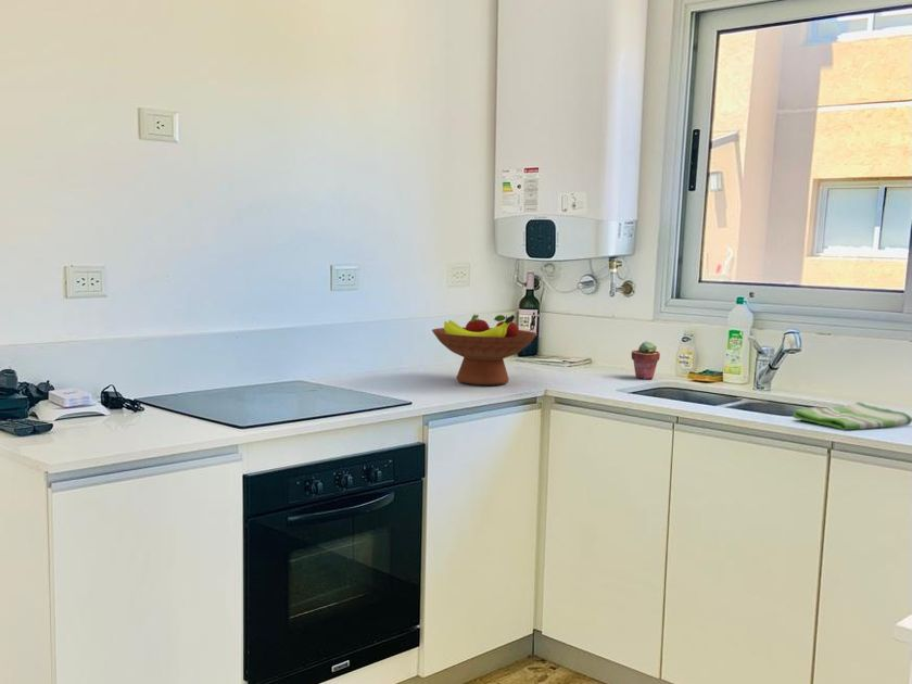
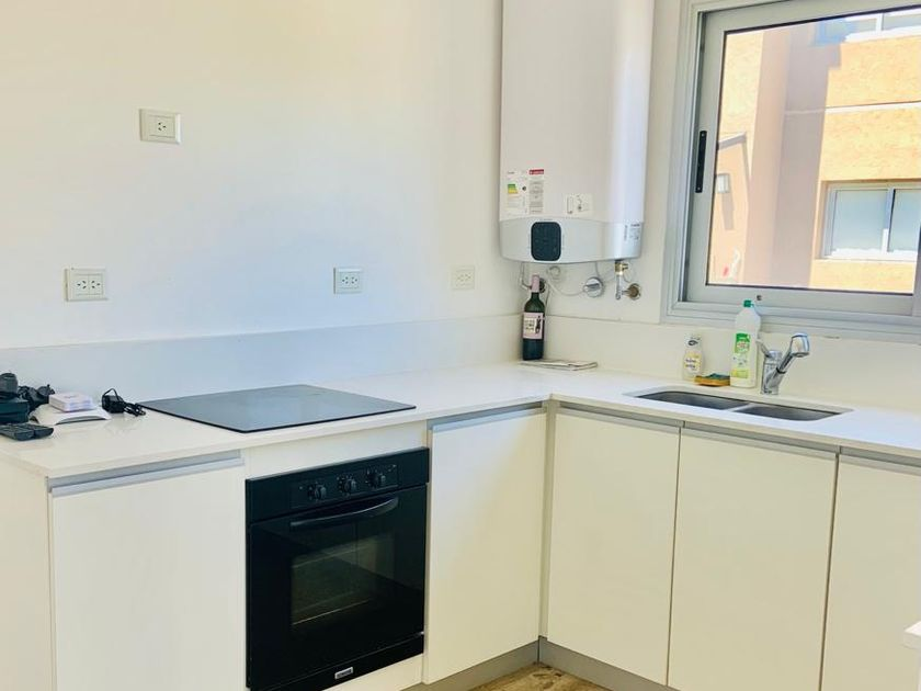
- fruit bowl [431,314,539,385]
- dish towel [791,401,912,431]
- potted succulent [631,340,661,380]
